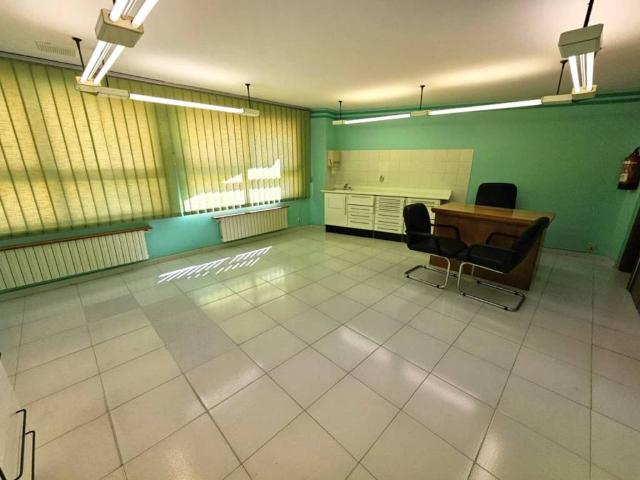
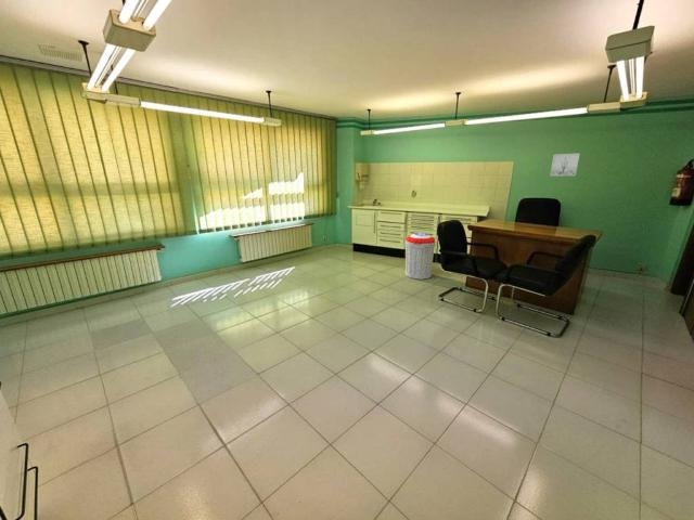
+ trash can [404,232,437,281]
+ wall art [549,153,581,177]
